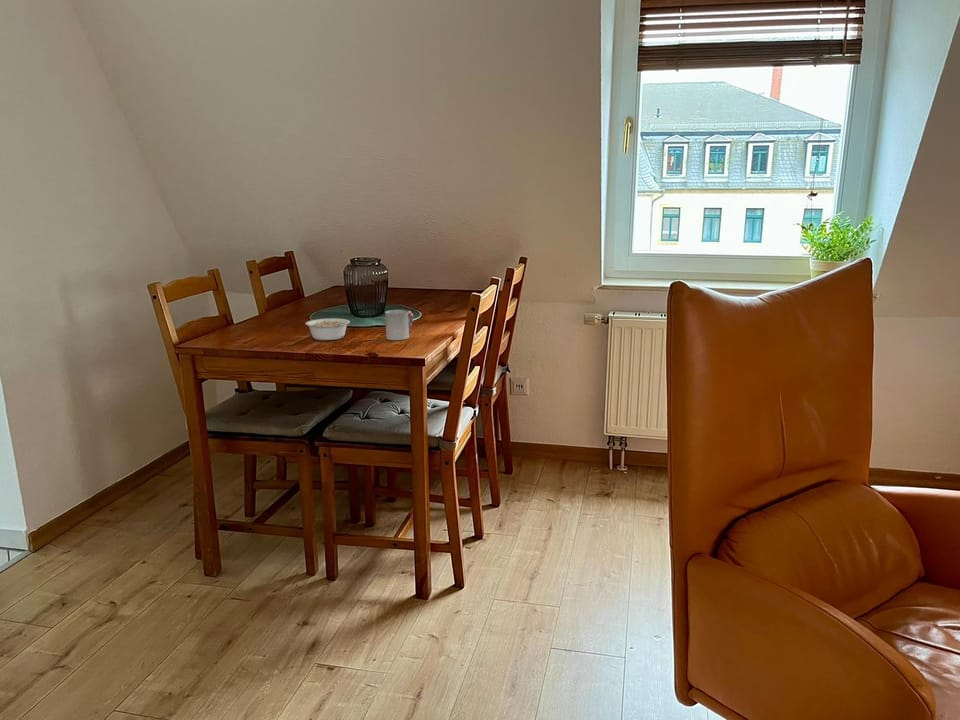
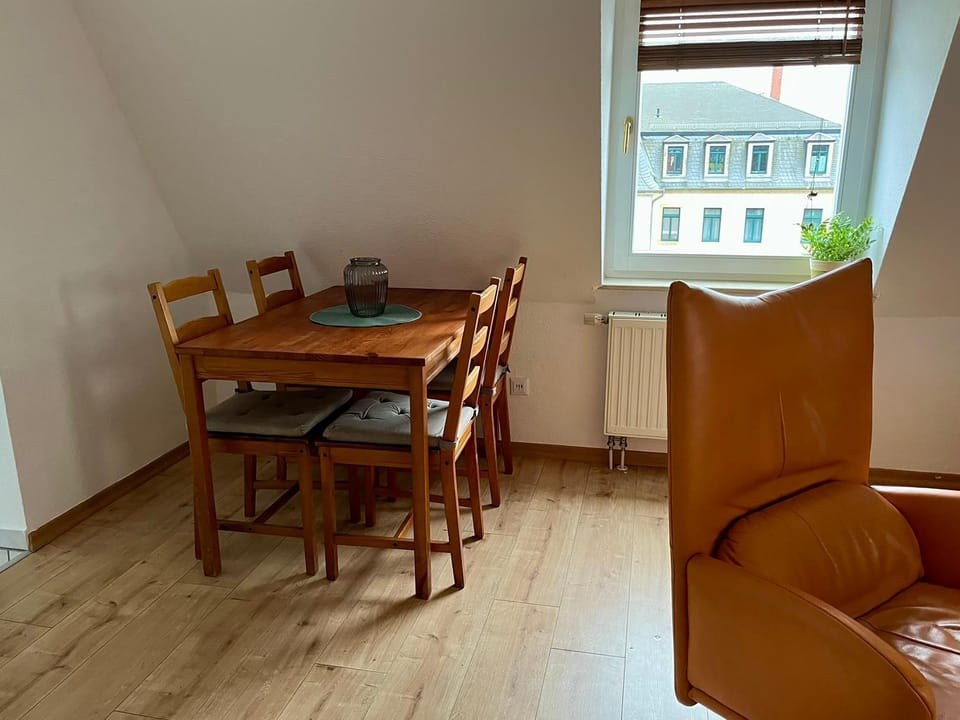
- legume [304,317,351,341]
- cup [384,309,414,341]
